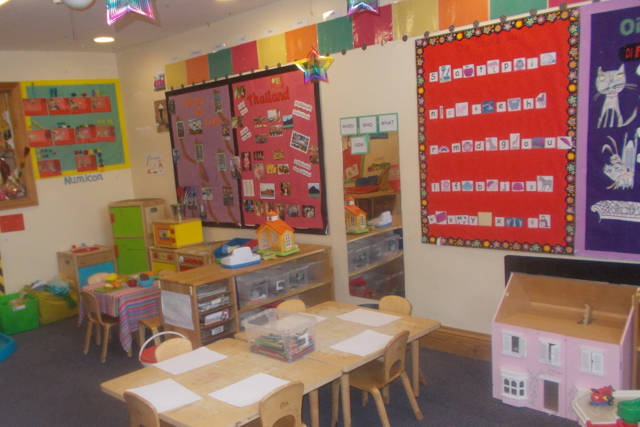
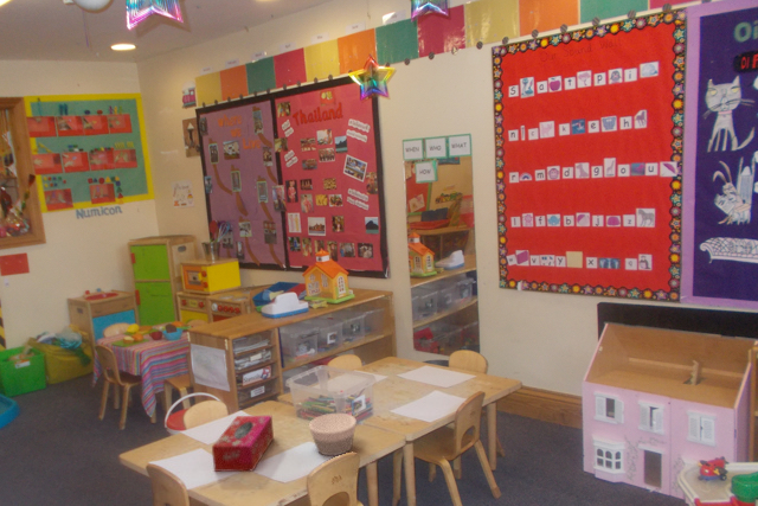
+ bowl [308,412,358,456]
+ tissue box [211,415,275,473]
